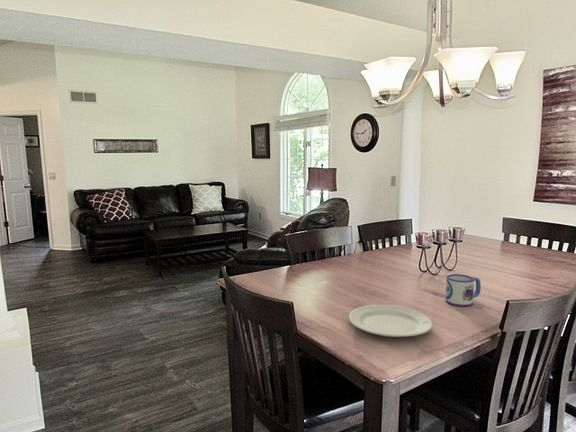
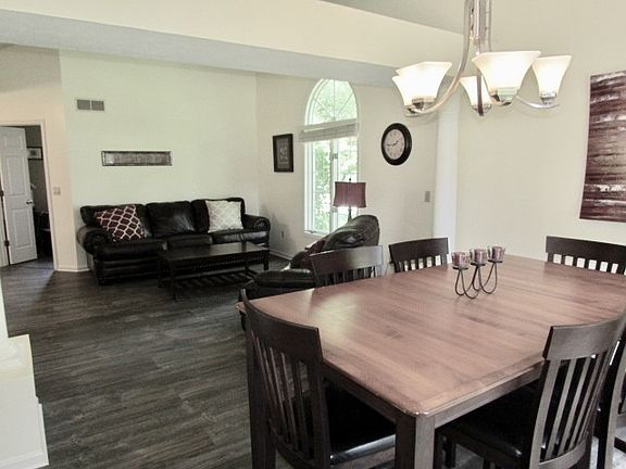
- mug [445,273,482,307]
- chinaware [348,304,434,338]
